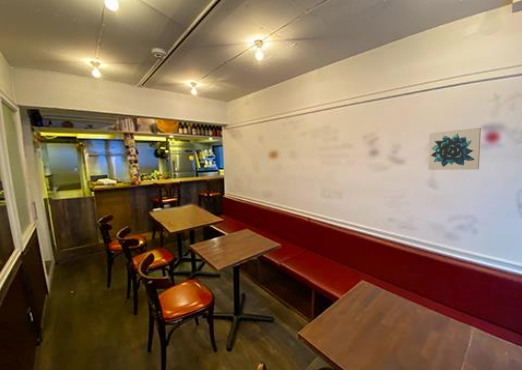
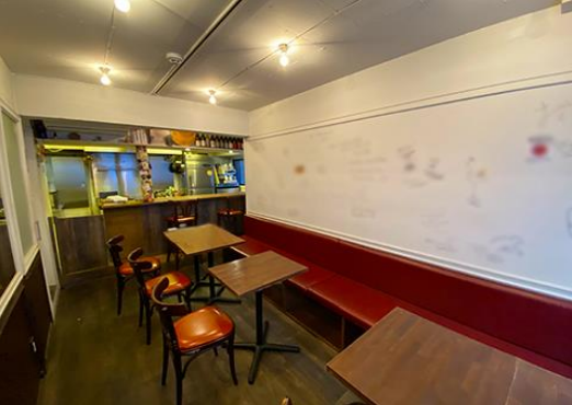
- wall art [427,127,482,171]
